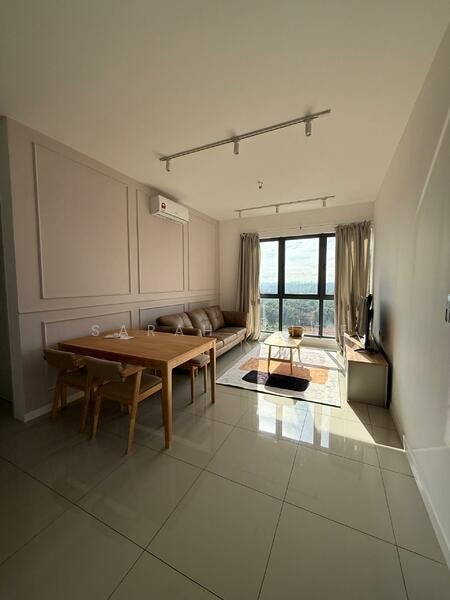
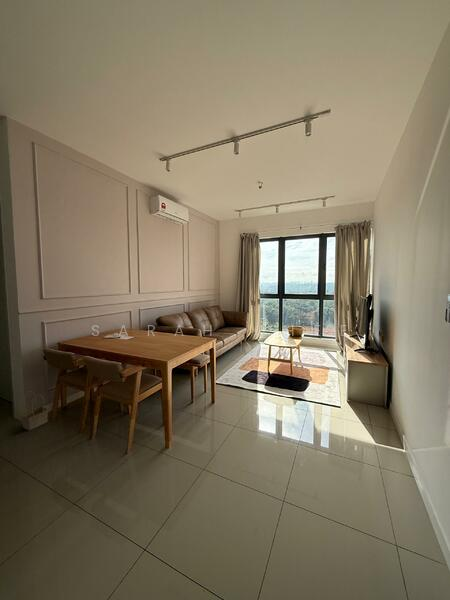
+ basket [20,390,49,431]
